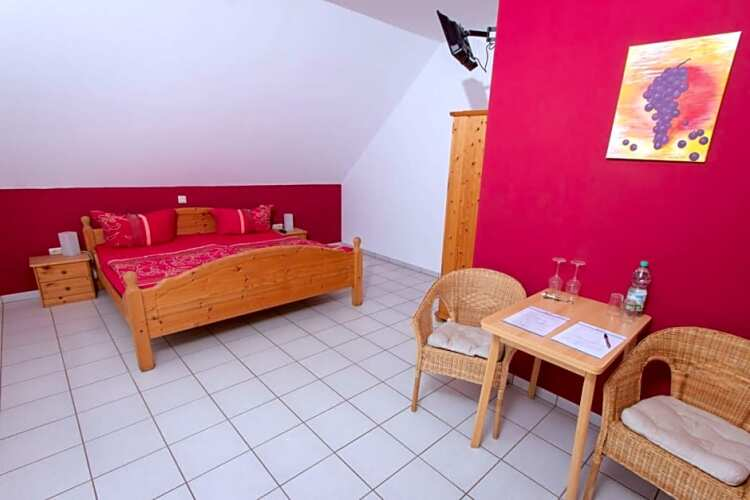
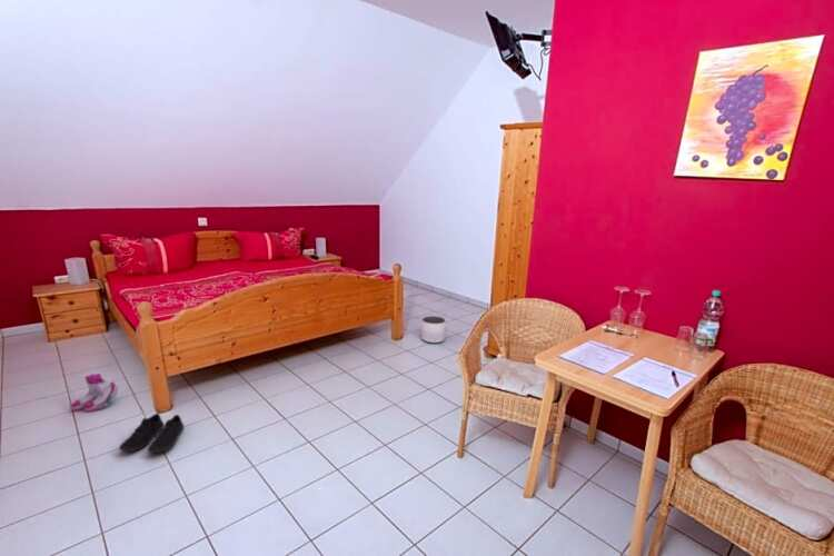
+ shoe [118,413,185,455]
+ boots [69,373,120,413]
+ planter [420,315,447,345]
